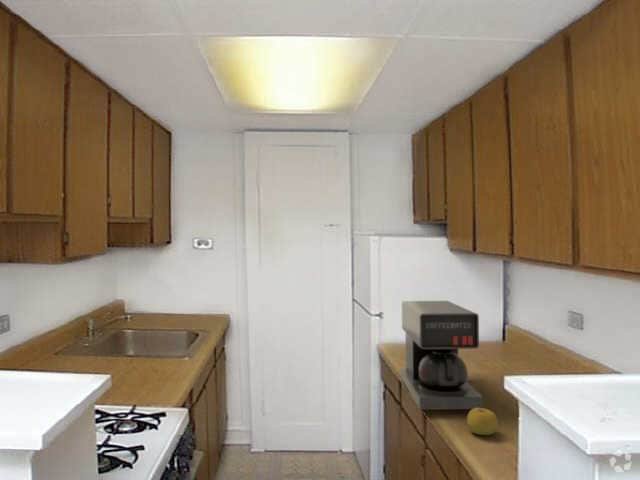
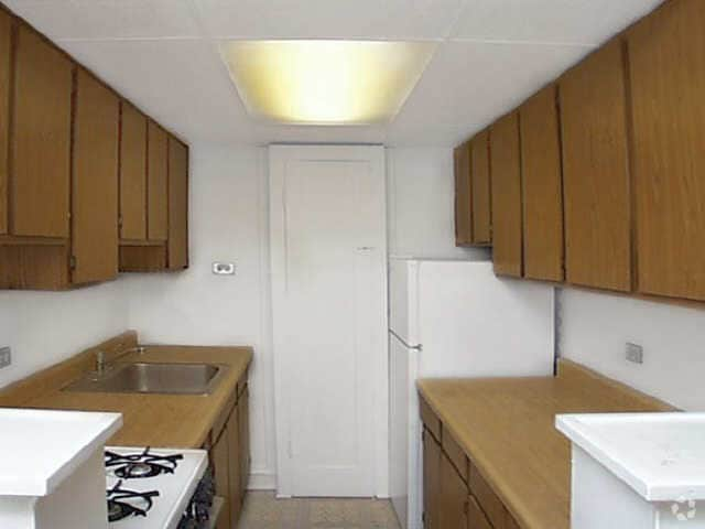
- coffee maker [400,300,484,412]
- fruit [466,407,499,436]
